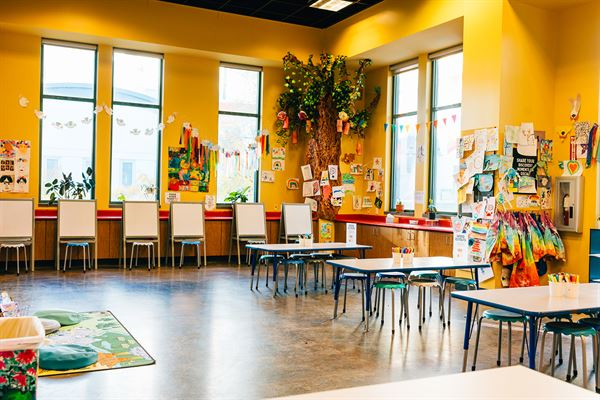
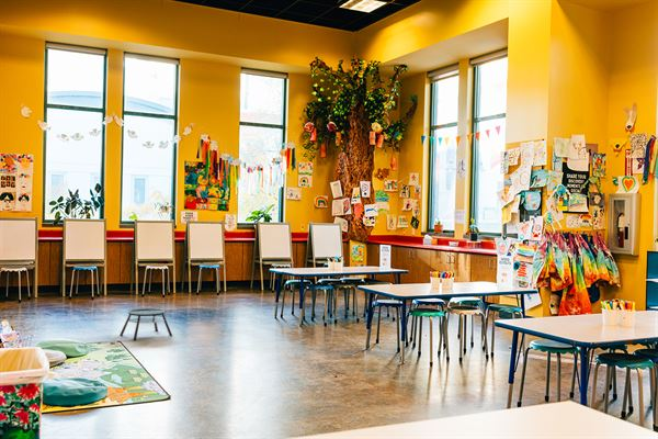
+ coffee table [118,307,173,341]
